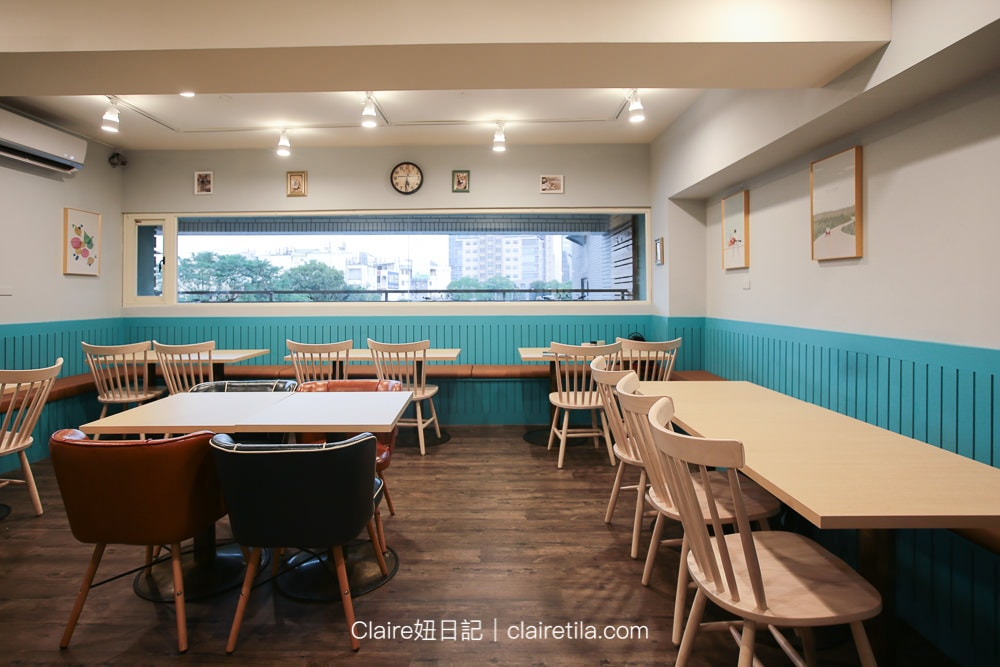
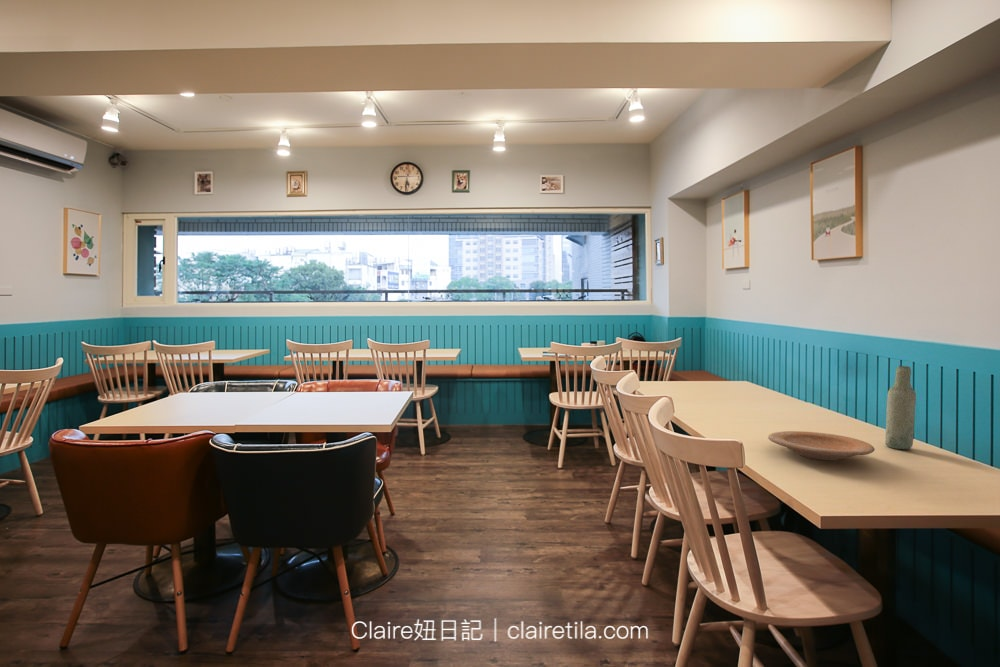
+ plate [767,430,875,461]
+ bottle [884,365,917,450]
